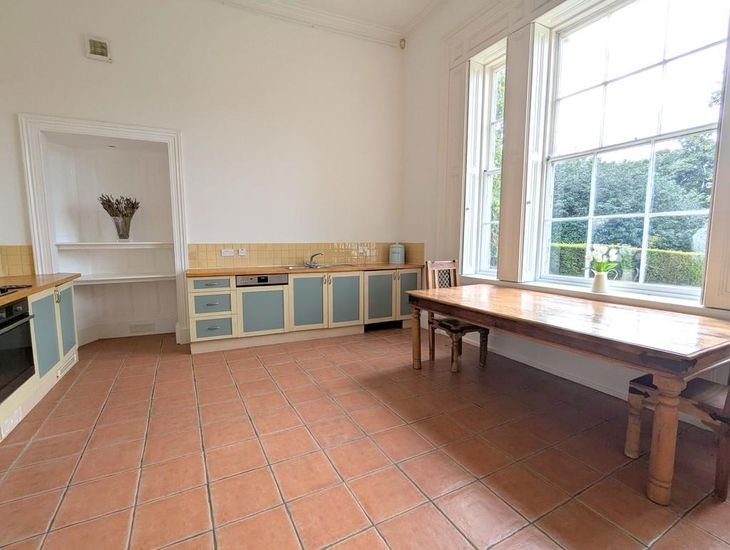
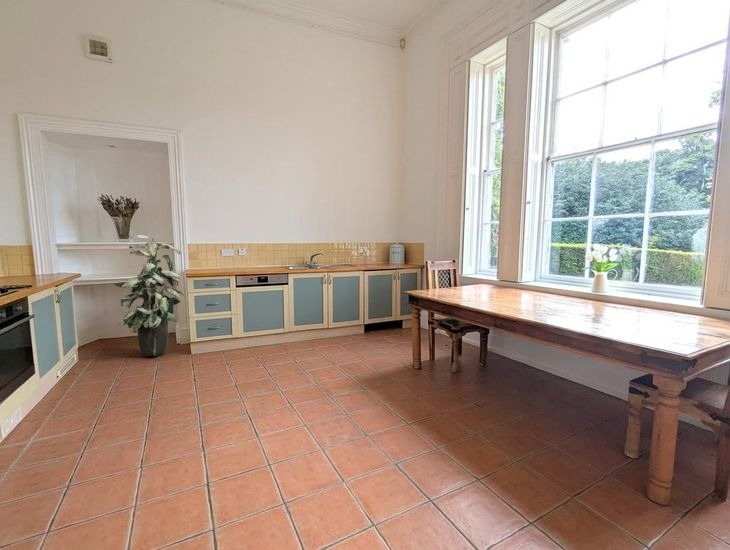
+ indoor plant [111,234,185,357]
